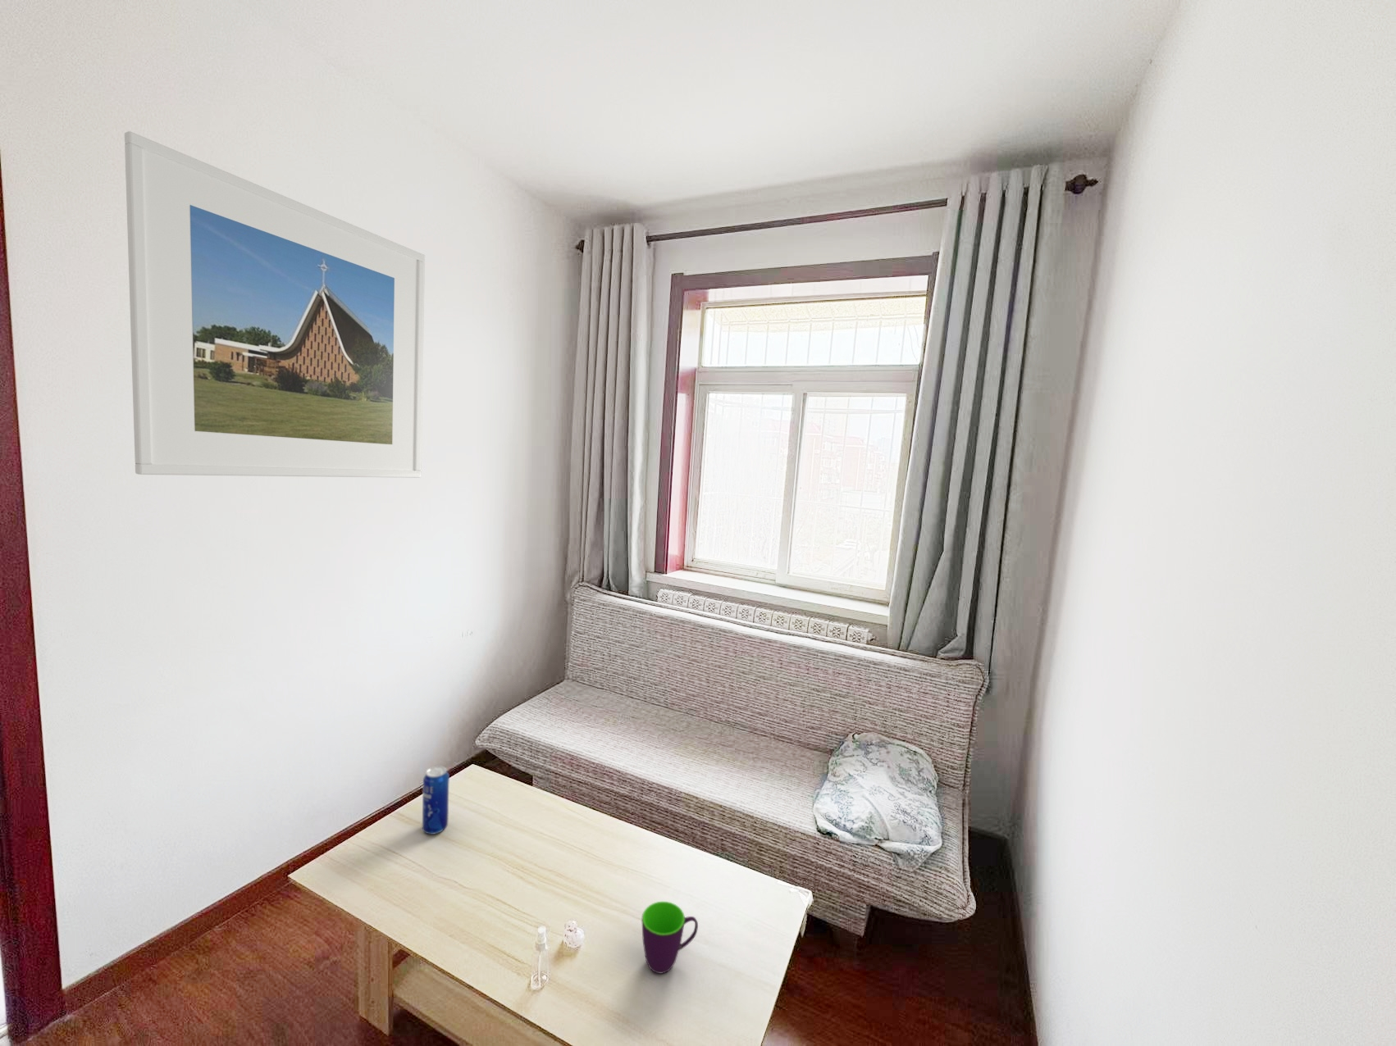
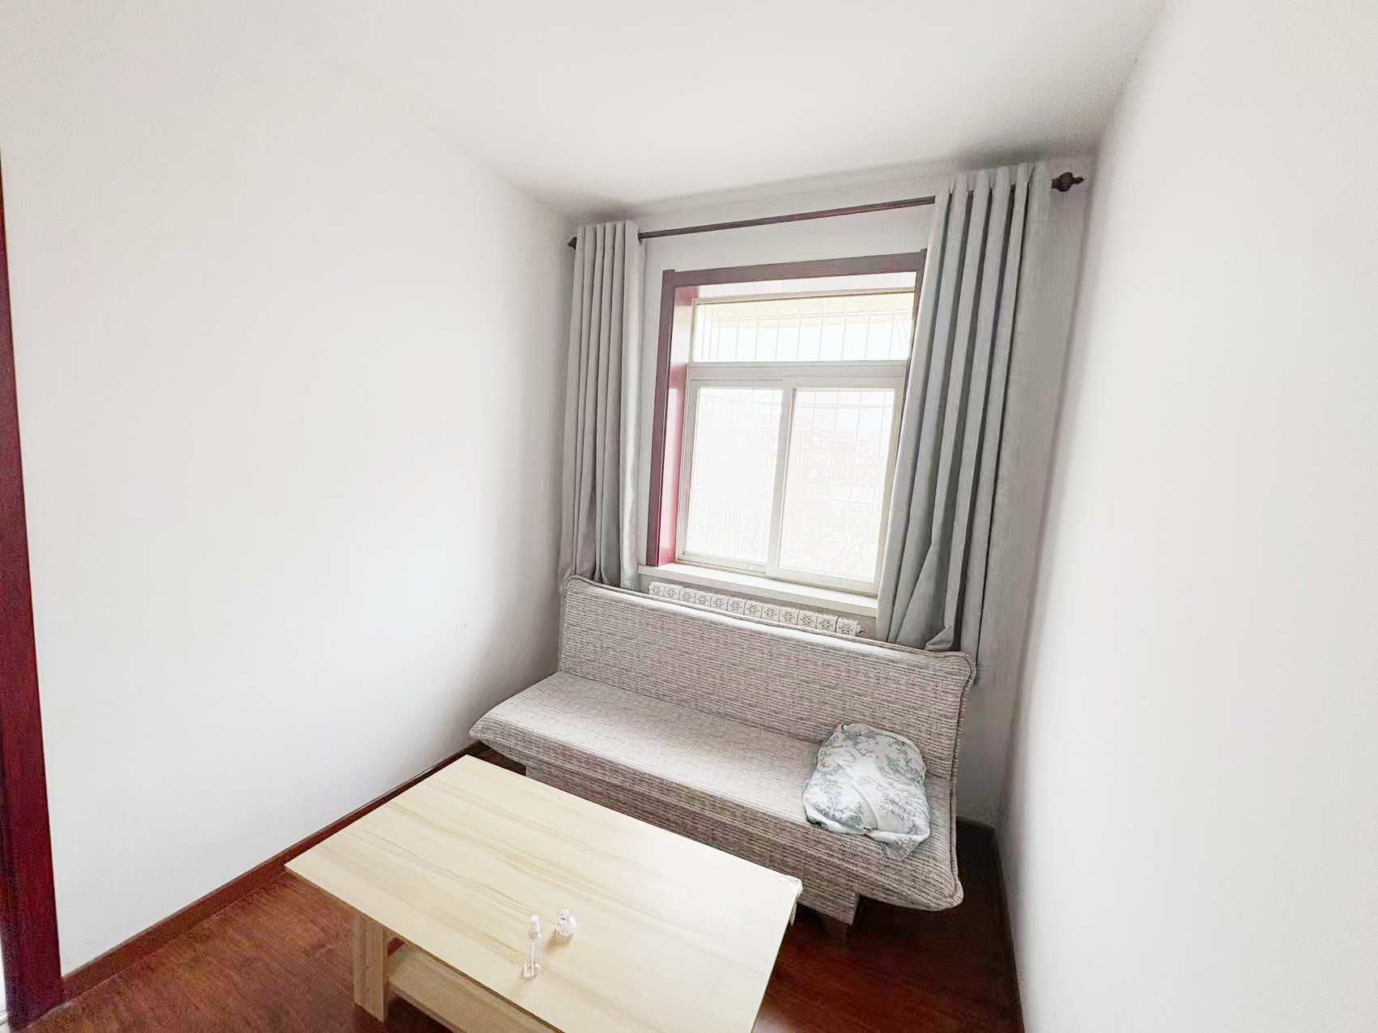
- beverage can [422,765,451,835]
- mug [641,901,699,975]
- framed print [124,131,425,479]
